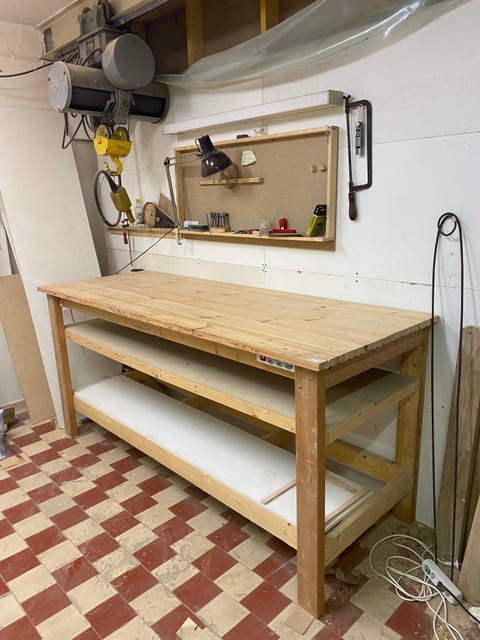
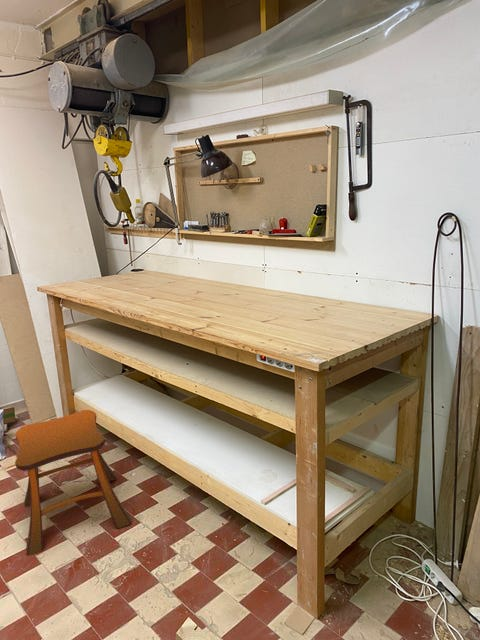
+ stool [14,409,132,557]
